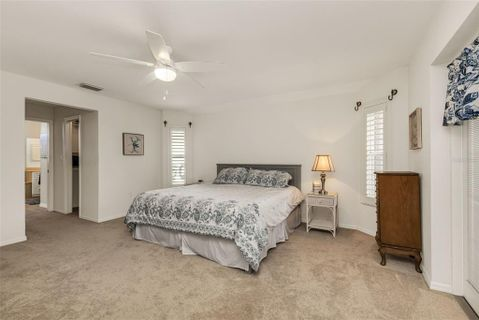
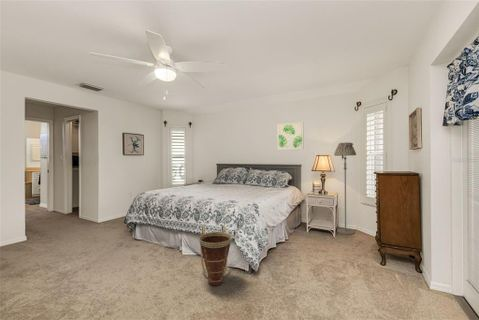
+ wall art [277,121,304,150]
+ floor lamp [333,142,357,235]
+ basket [198,224,233,287]
